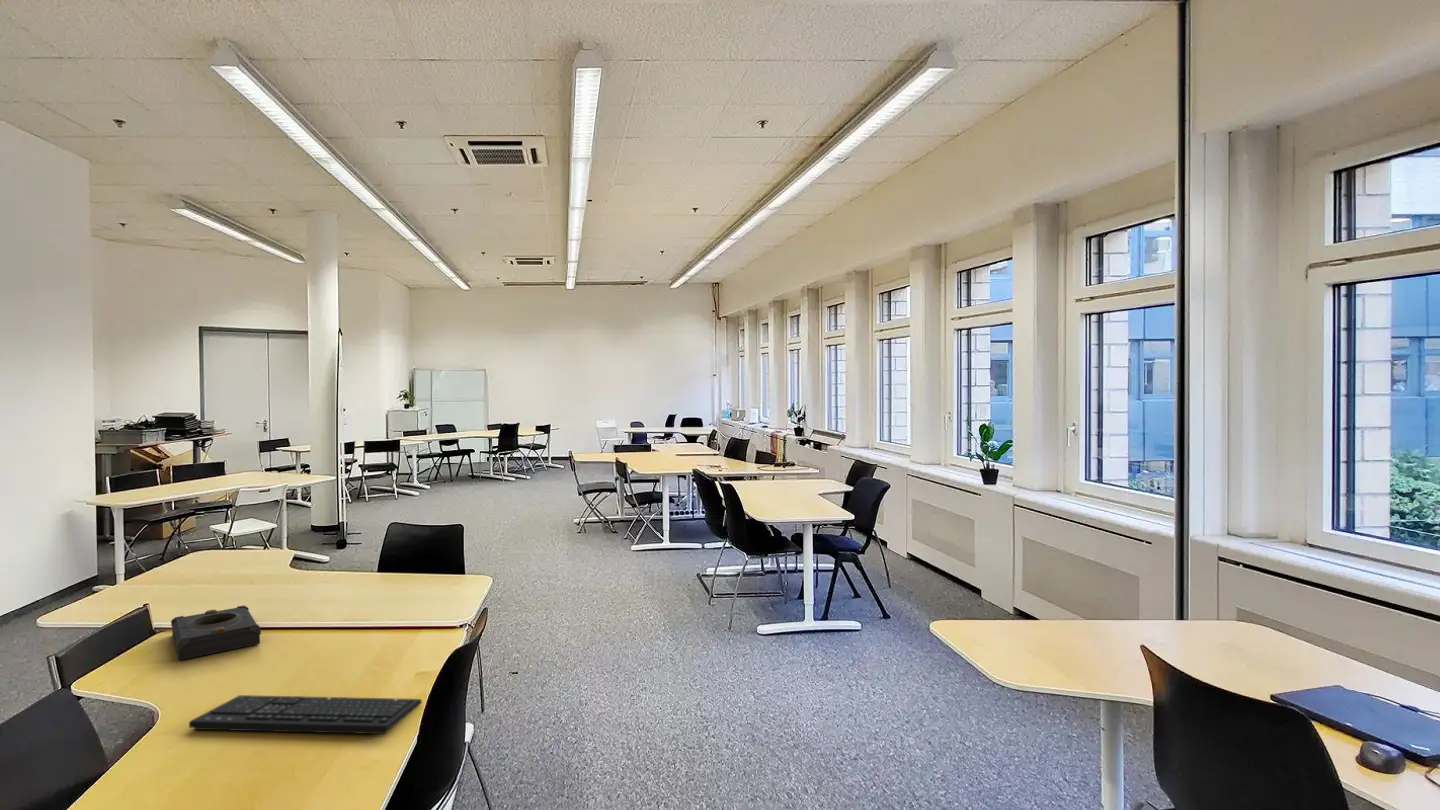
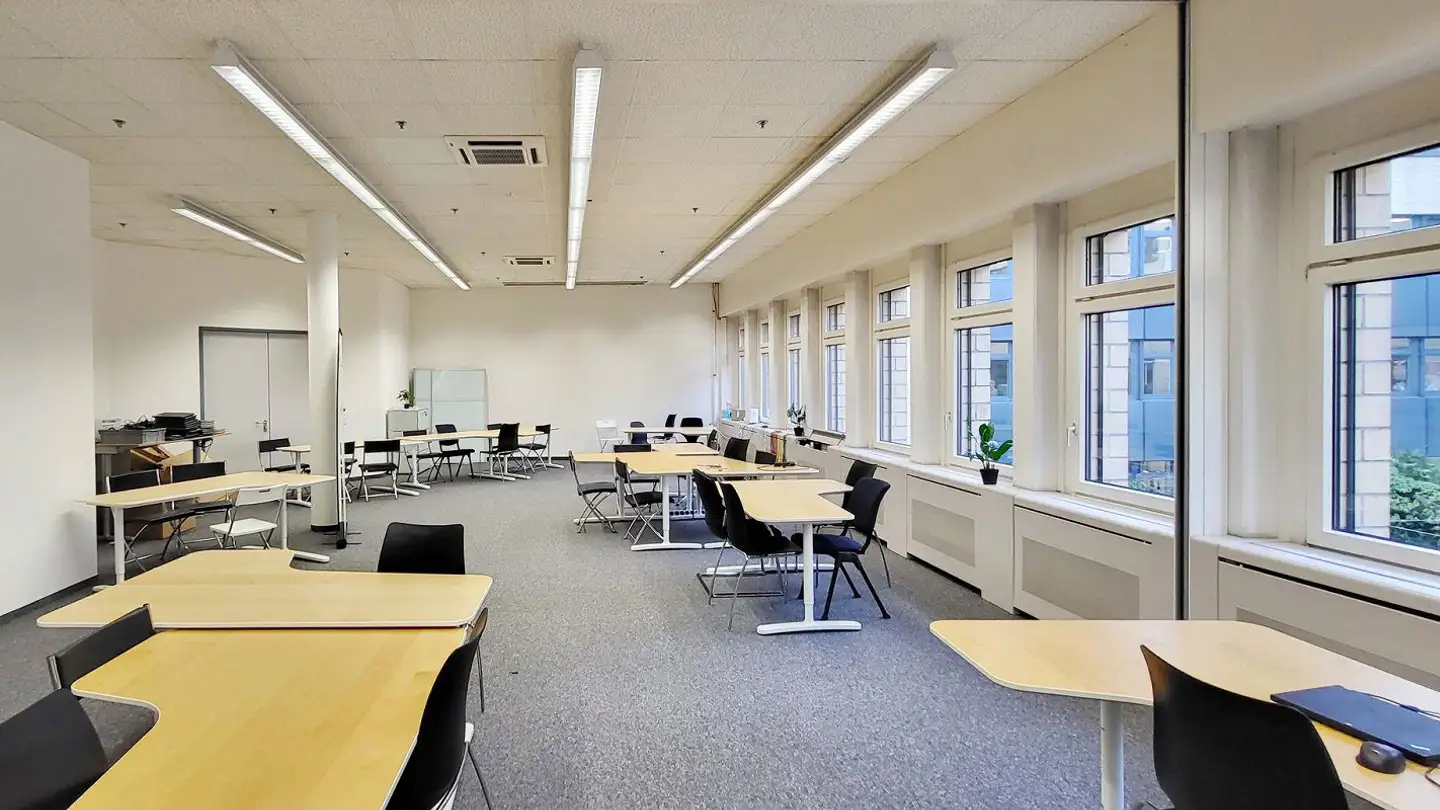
- keyboard [188,694,423,735]
- speaker [170,604,262,661]
